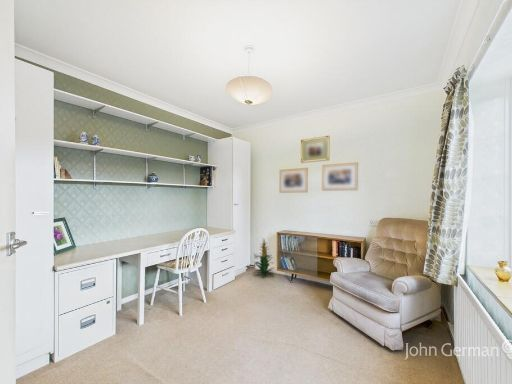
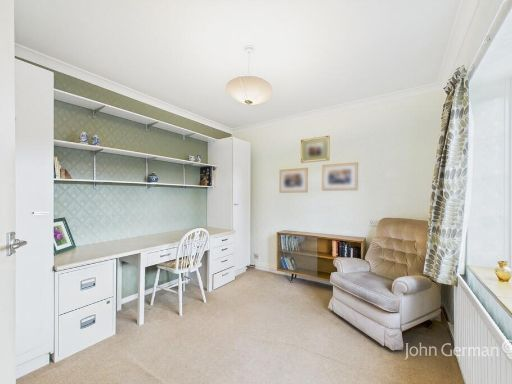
- indoor plant [251,238,275,278]
